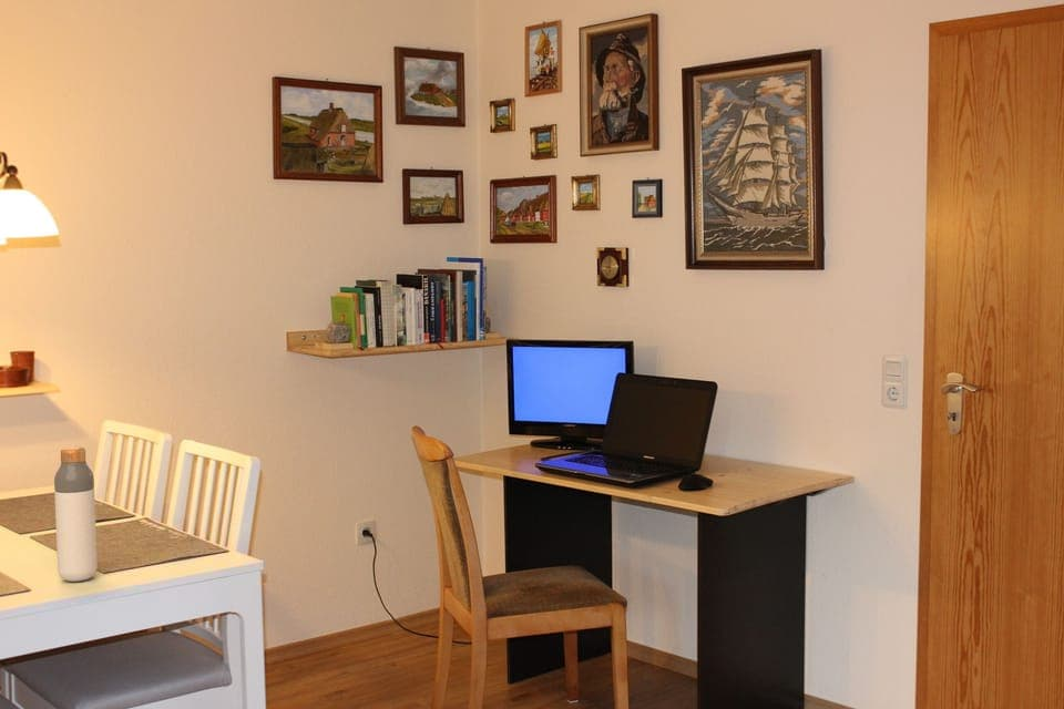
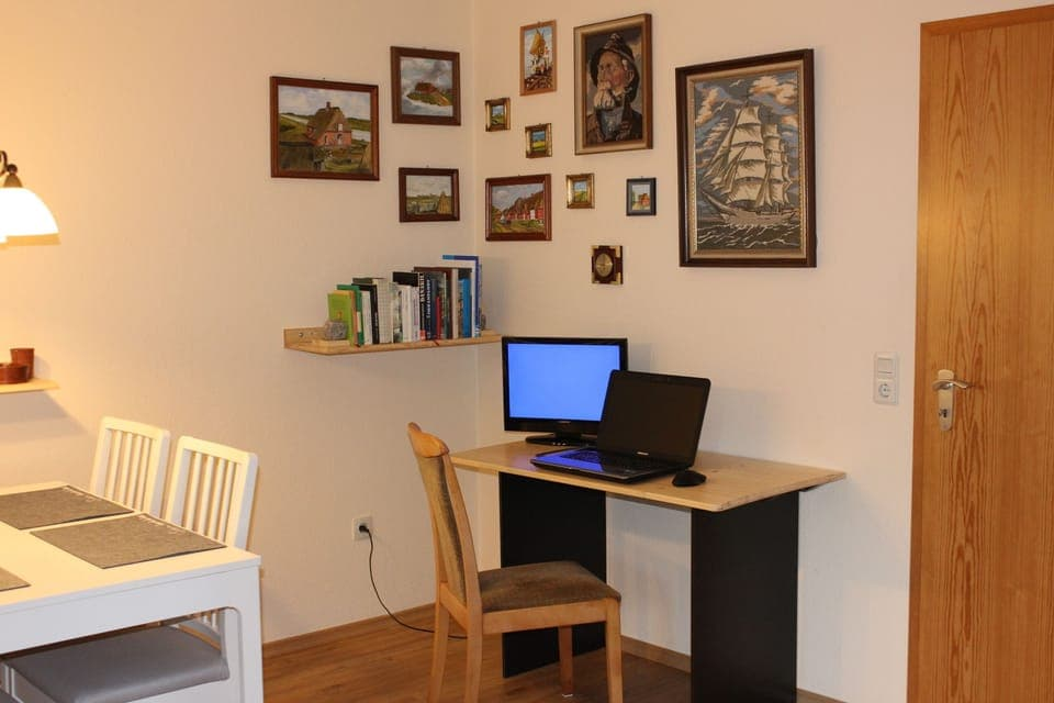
- bottle [53,445,99,583]
